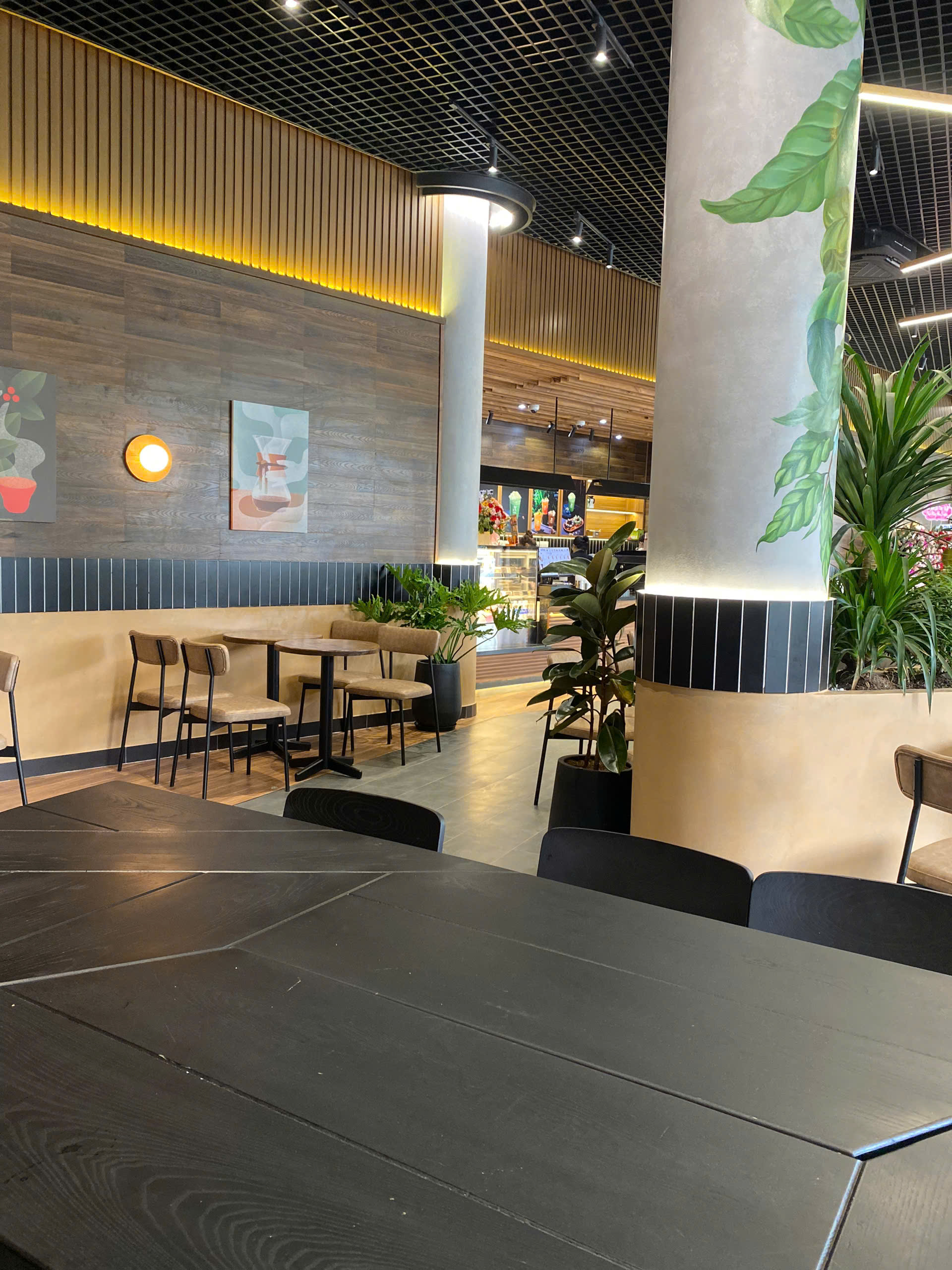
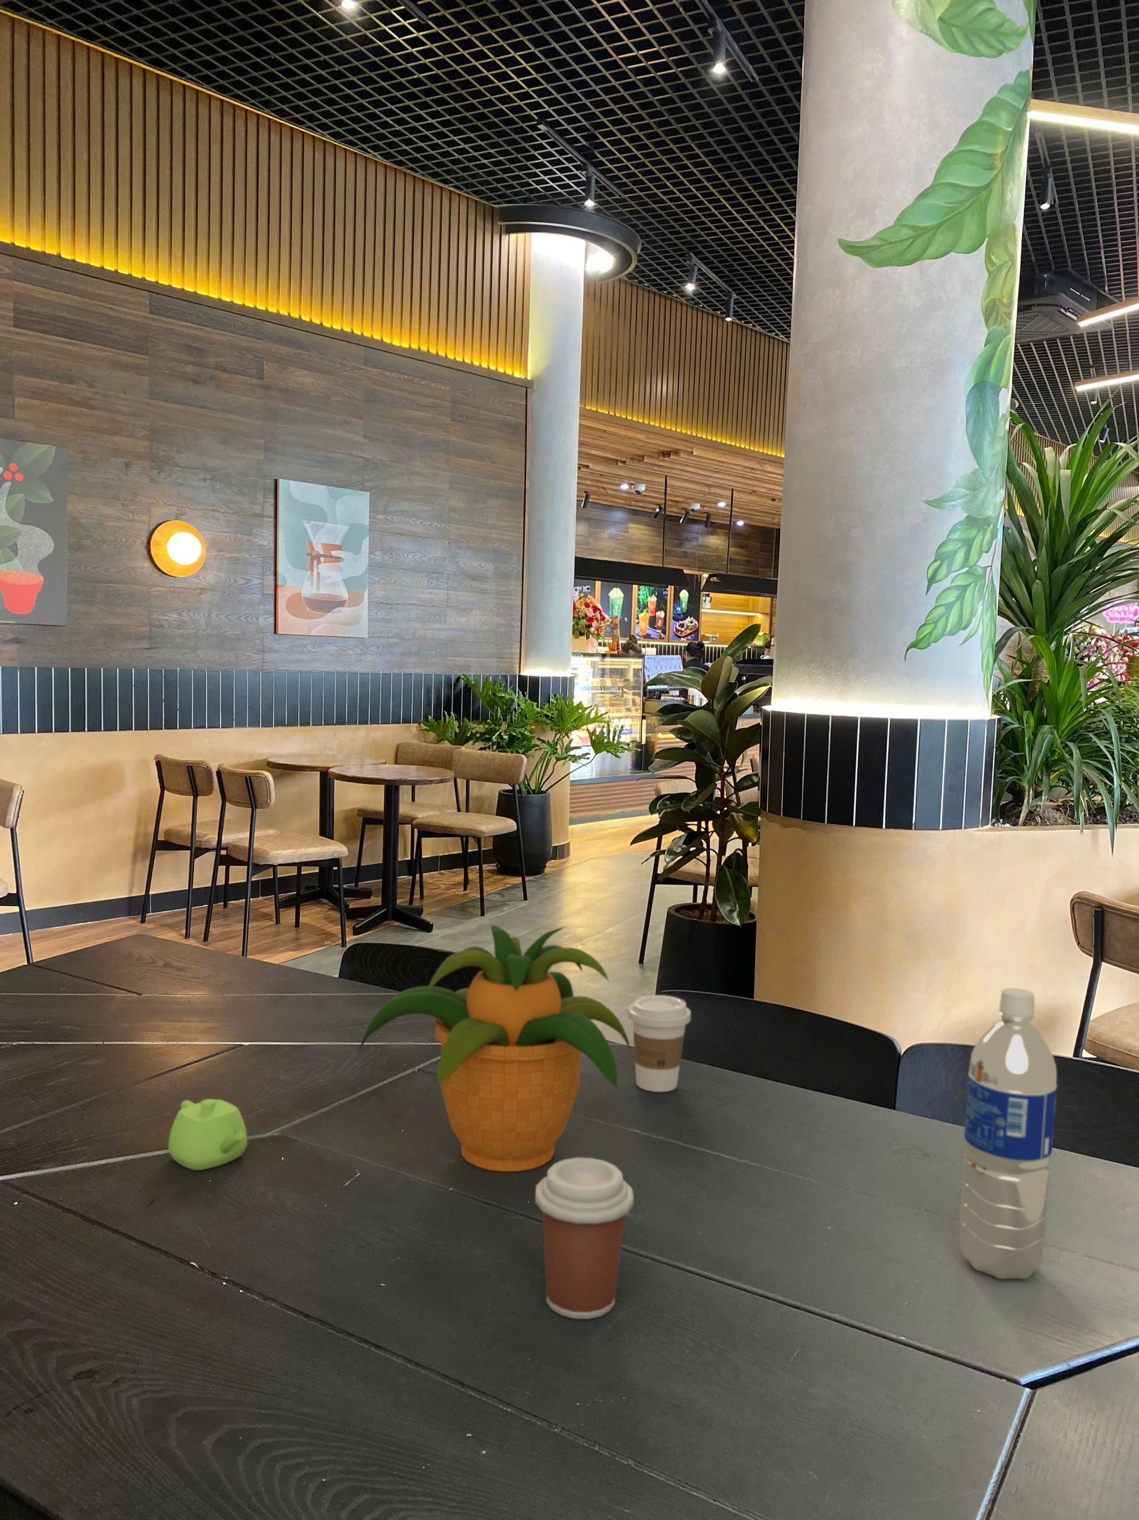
+ coffee cup [628,995,692,1093]
+ water bottle [958,987,1058,1279]
+ coffee cup [535,1156,634,1320]
+ teapot [168,1099,248,1171]
+ potted plant [357,924,631,1172]
